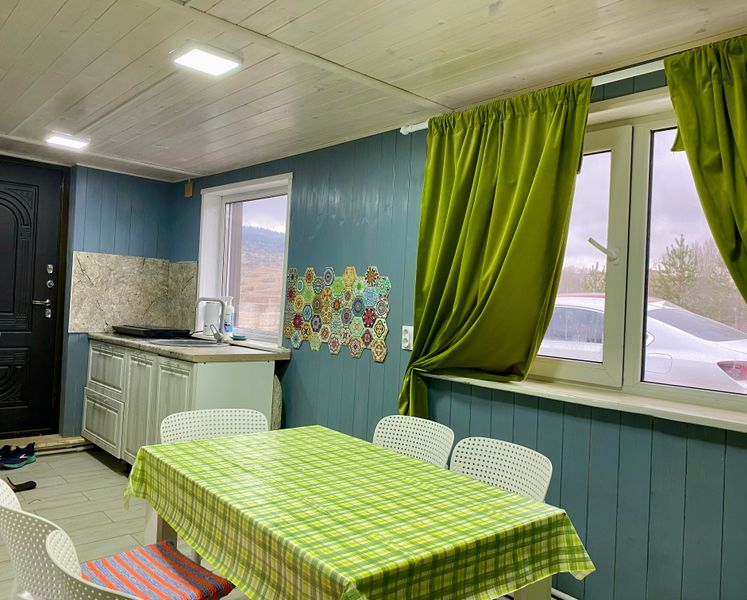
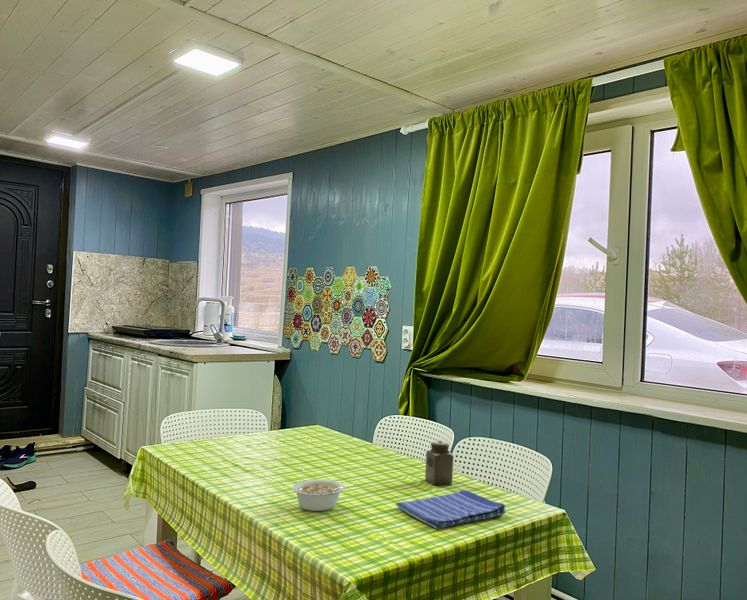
+ salt shaker [424,440,454,486]
+ dish towel [395,489,507,530]
+ legume [291,479,356,512]
